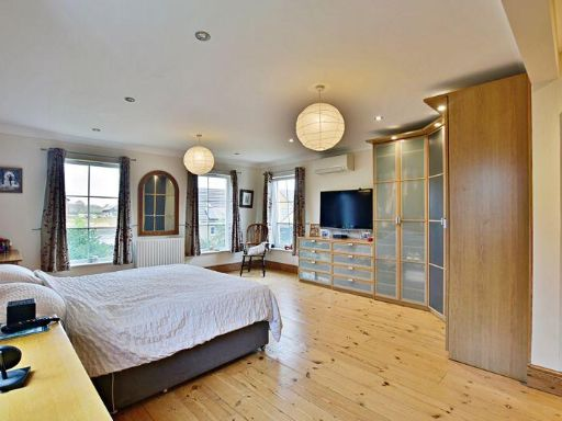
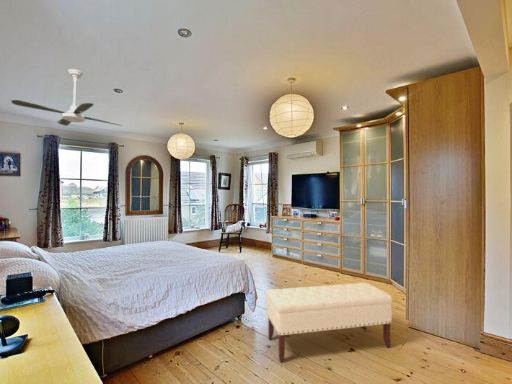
+ bench [266,282,393,363]
+ ceiling fan [10,68,123,127]
